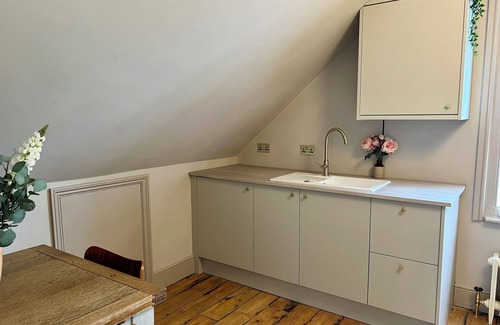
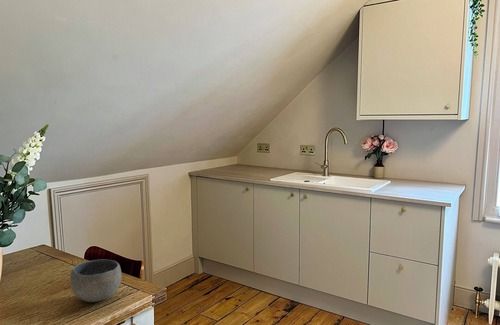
+ bowl [69,258,122,303]
